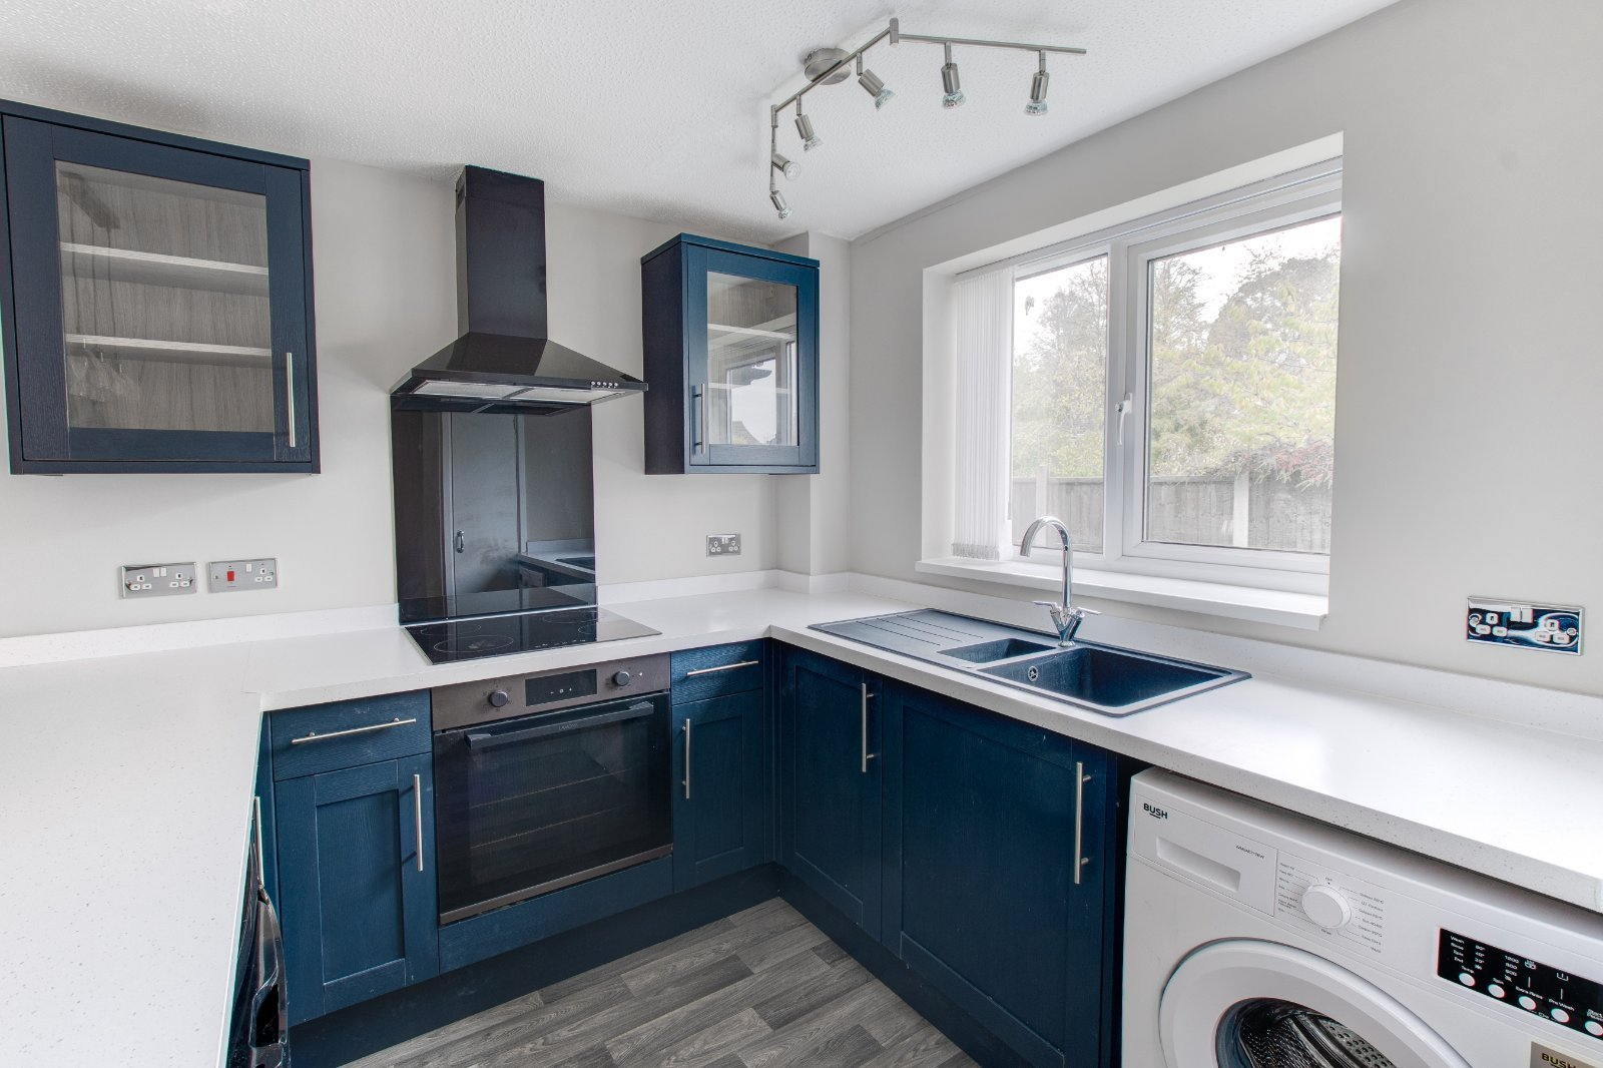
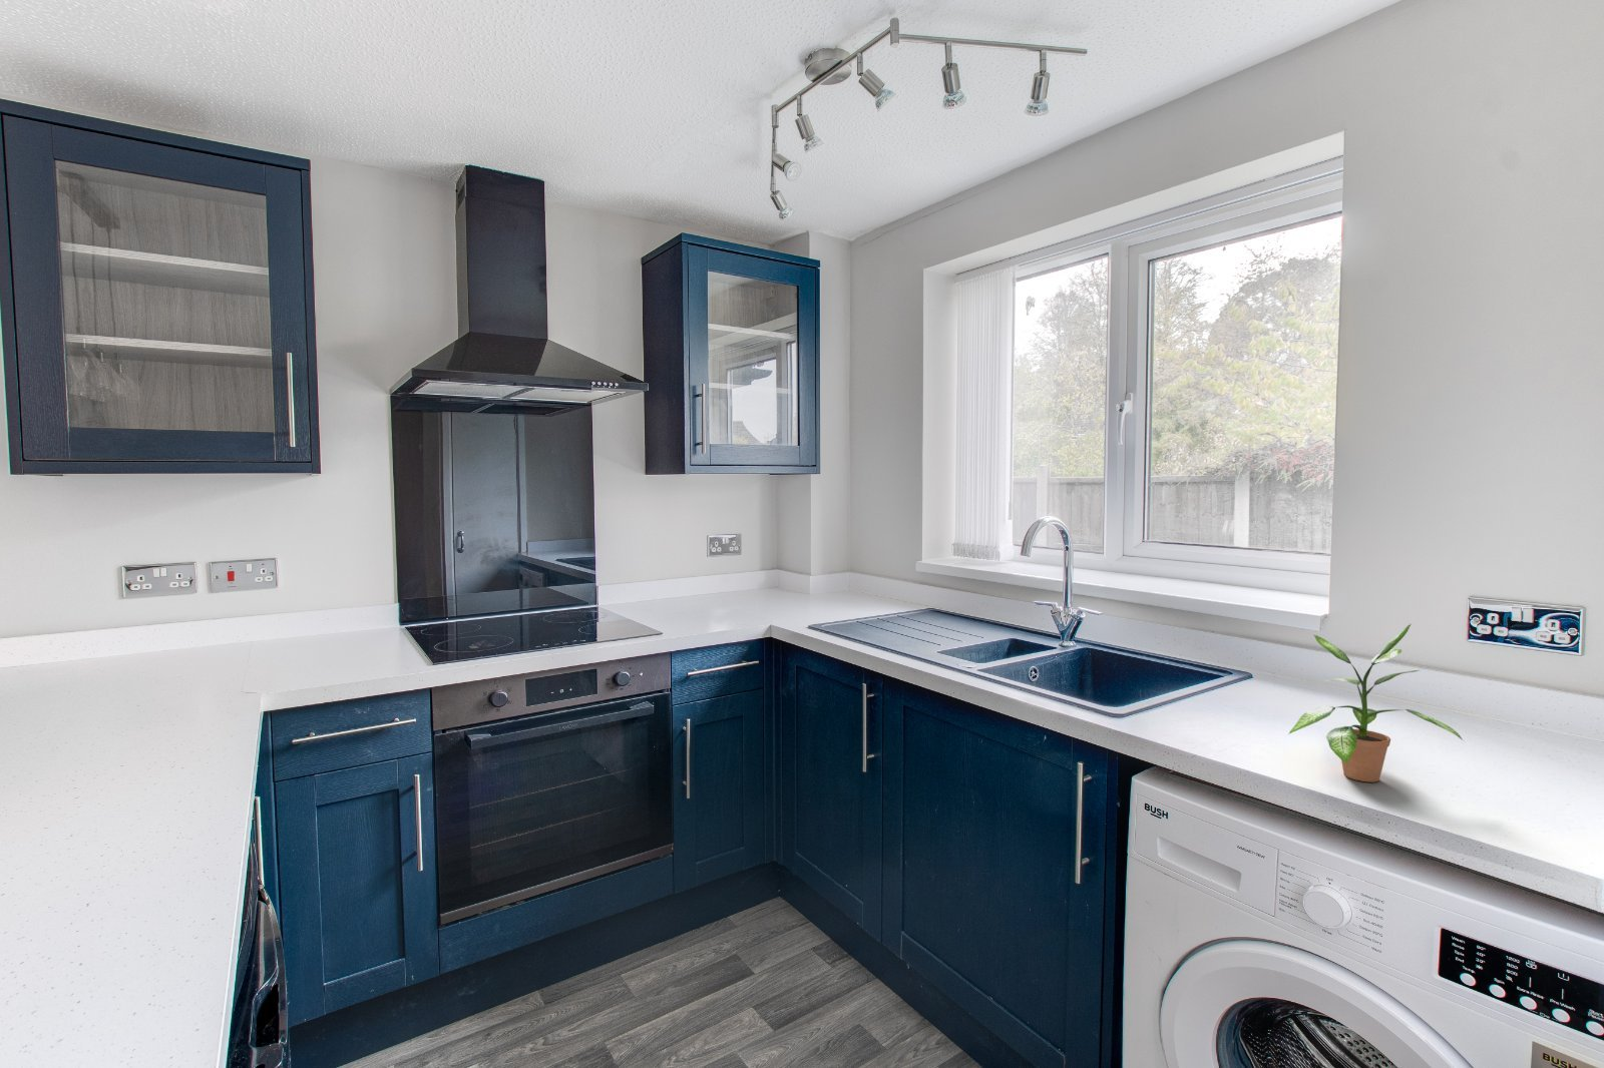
+ potted plant [1288,623,1464,782]
